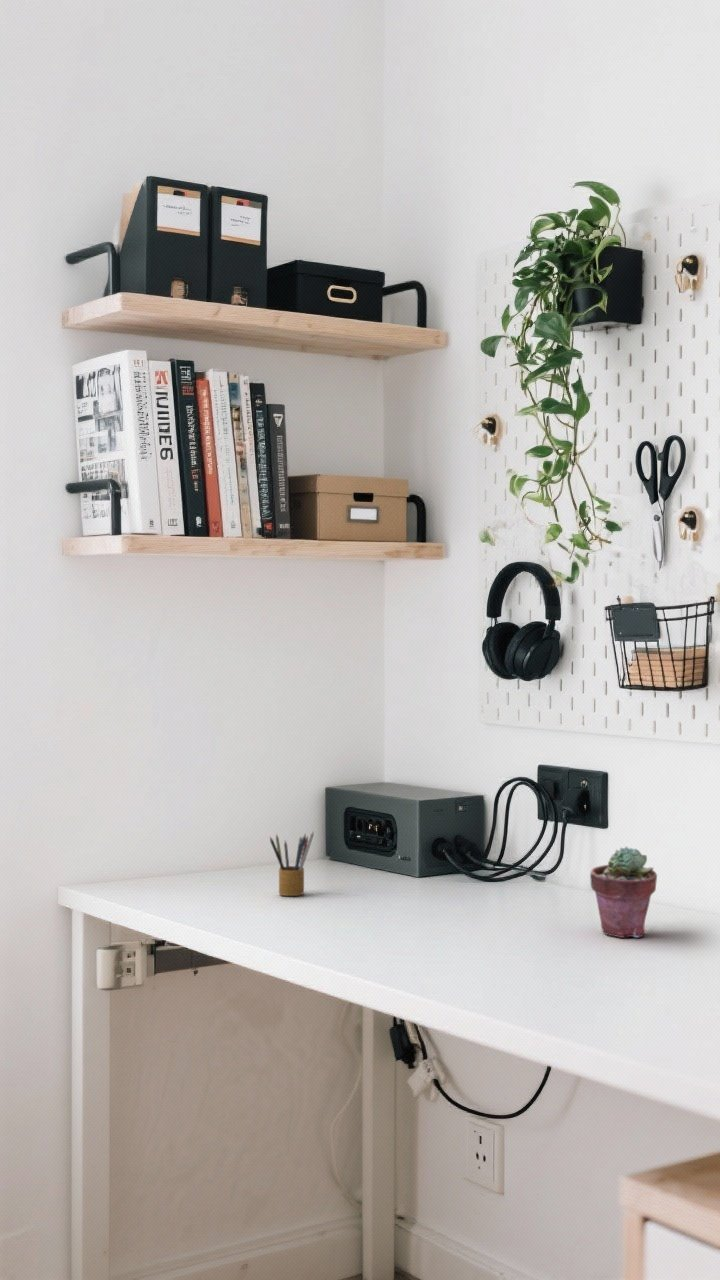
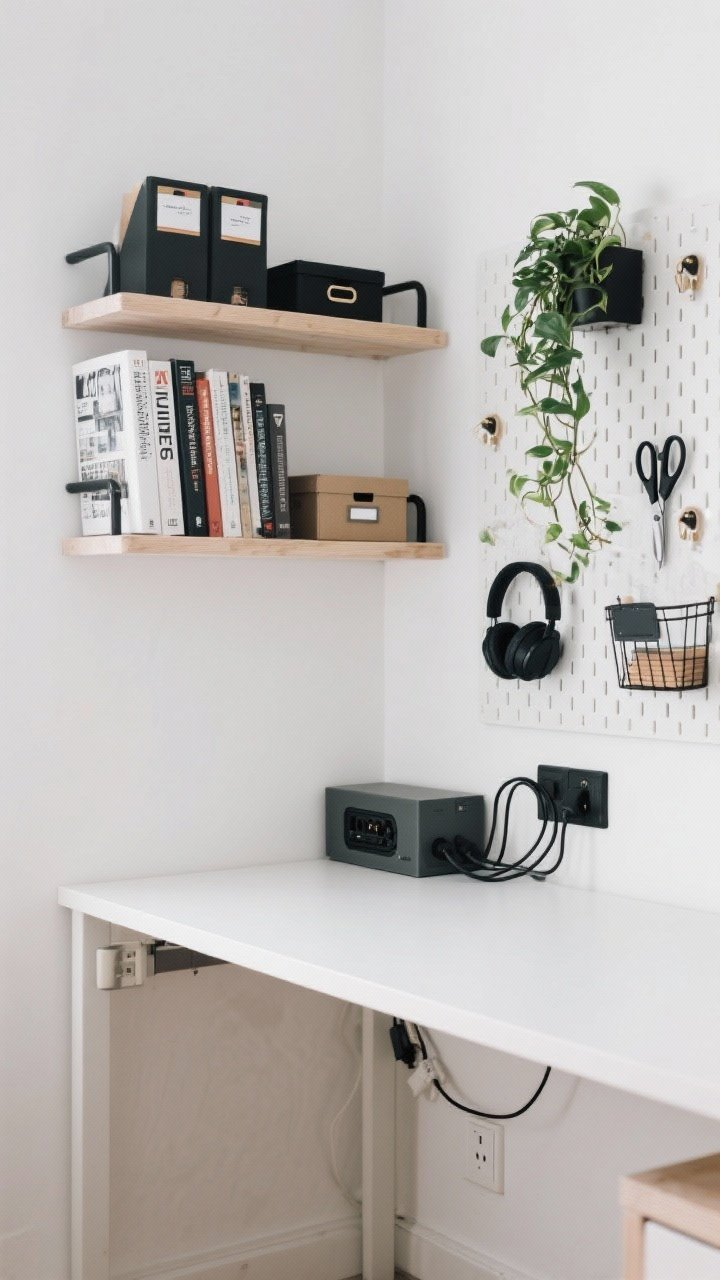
- pencil box [269,830,315,897]
- potted succulent [589,846,658,939]
